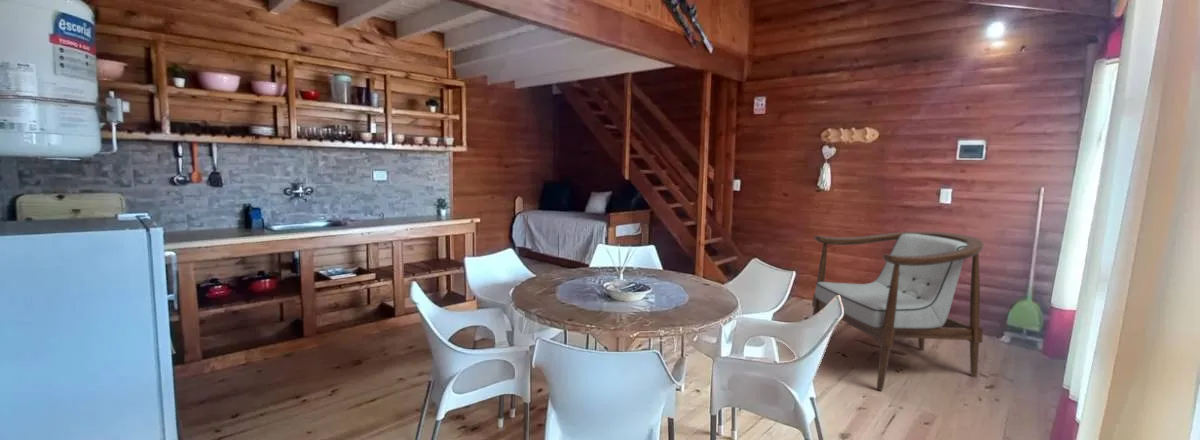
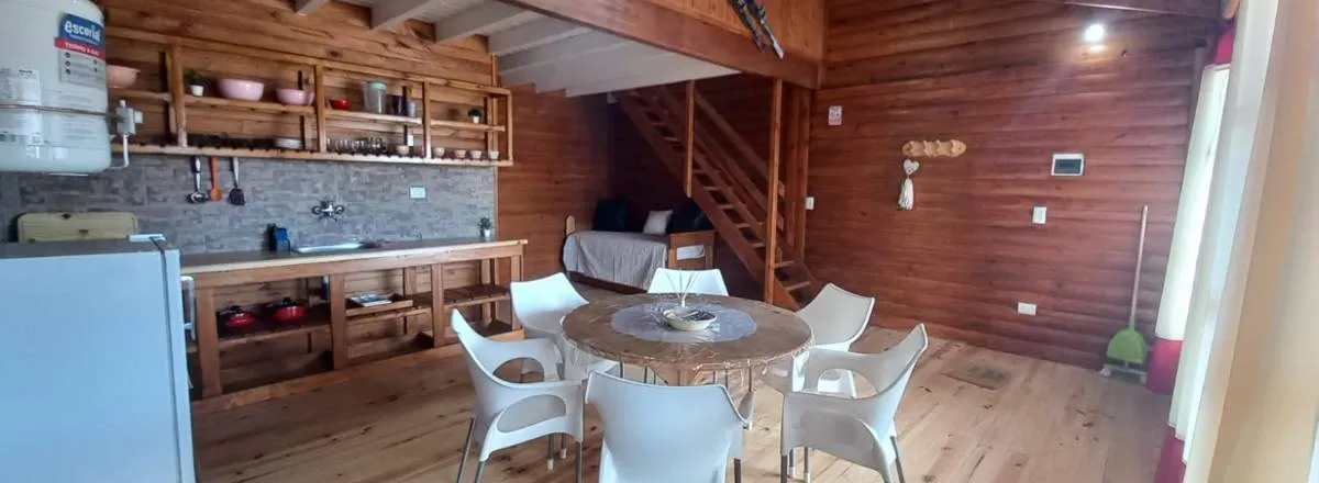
- armchair [811,231,984,391]
